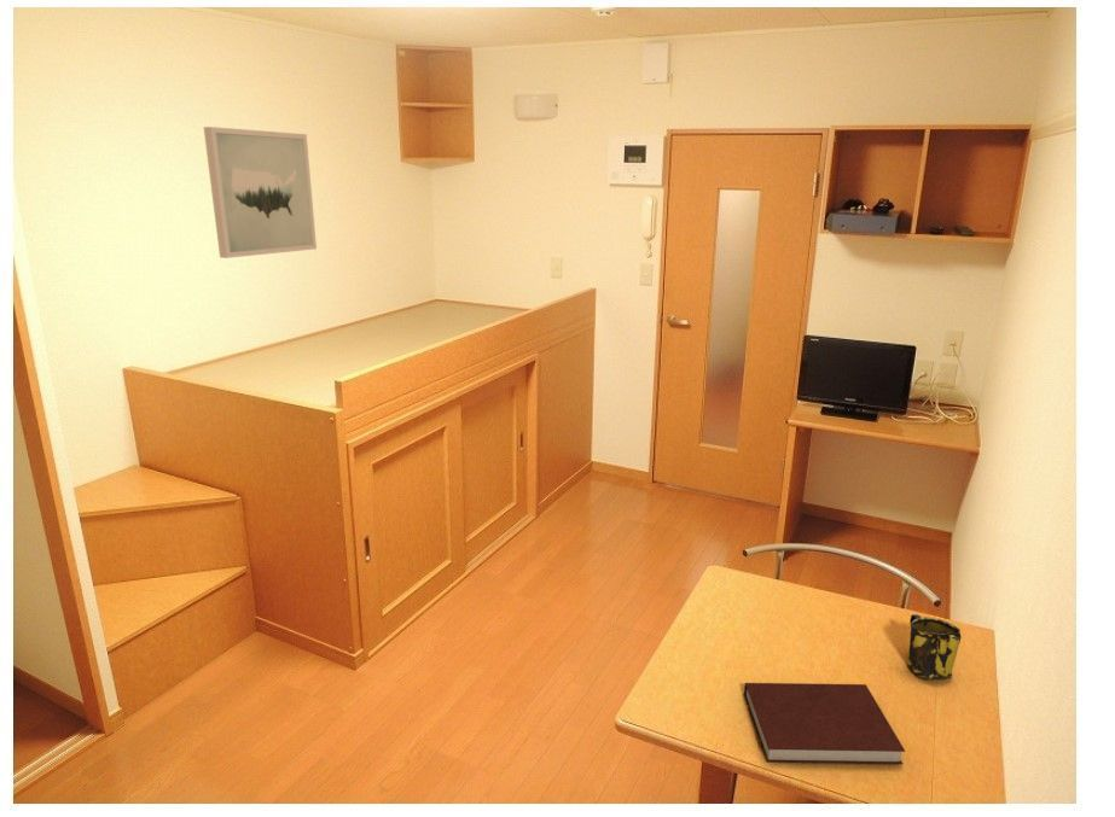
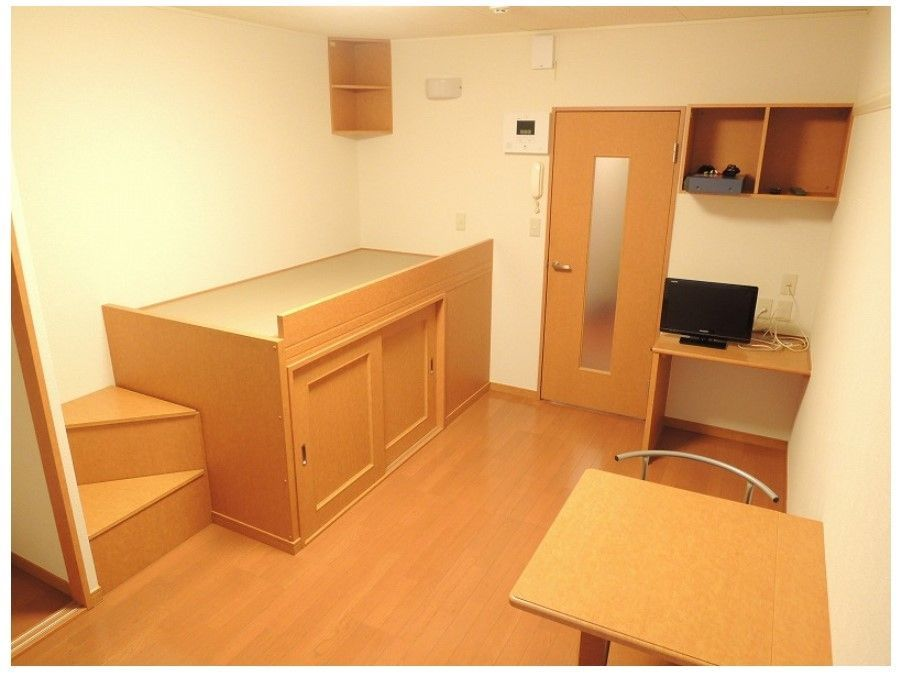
- wall art [203,126,318,259]
- notebook [743,682,906,765]
- mug [906,613,963,681]
